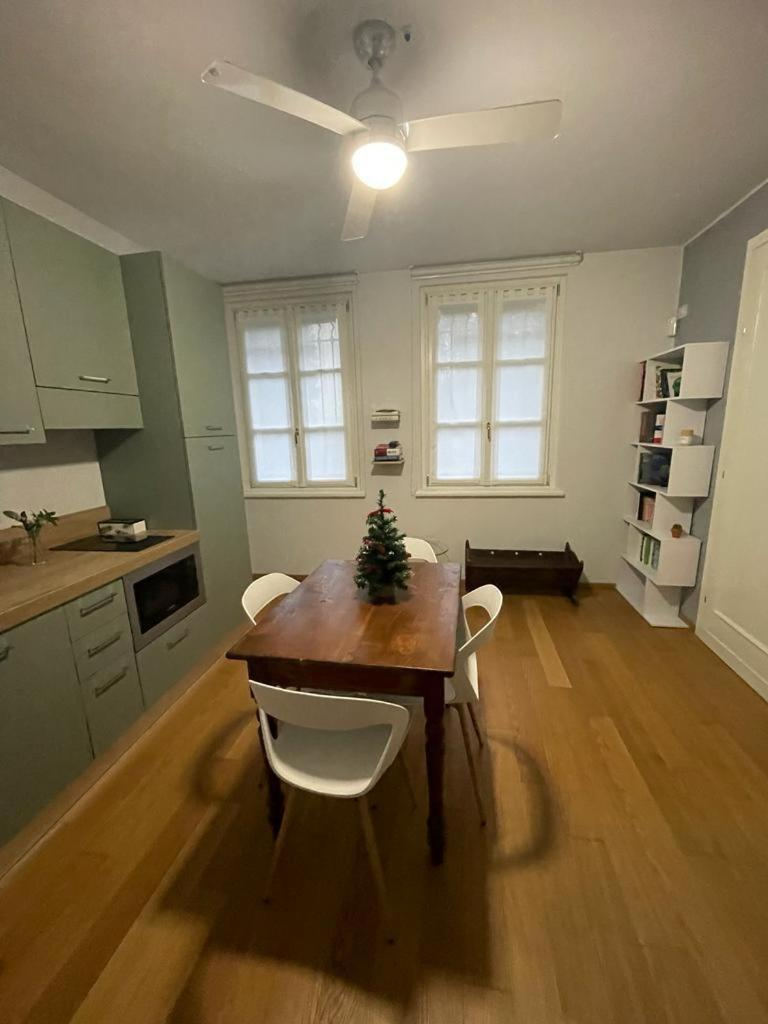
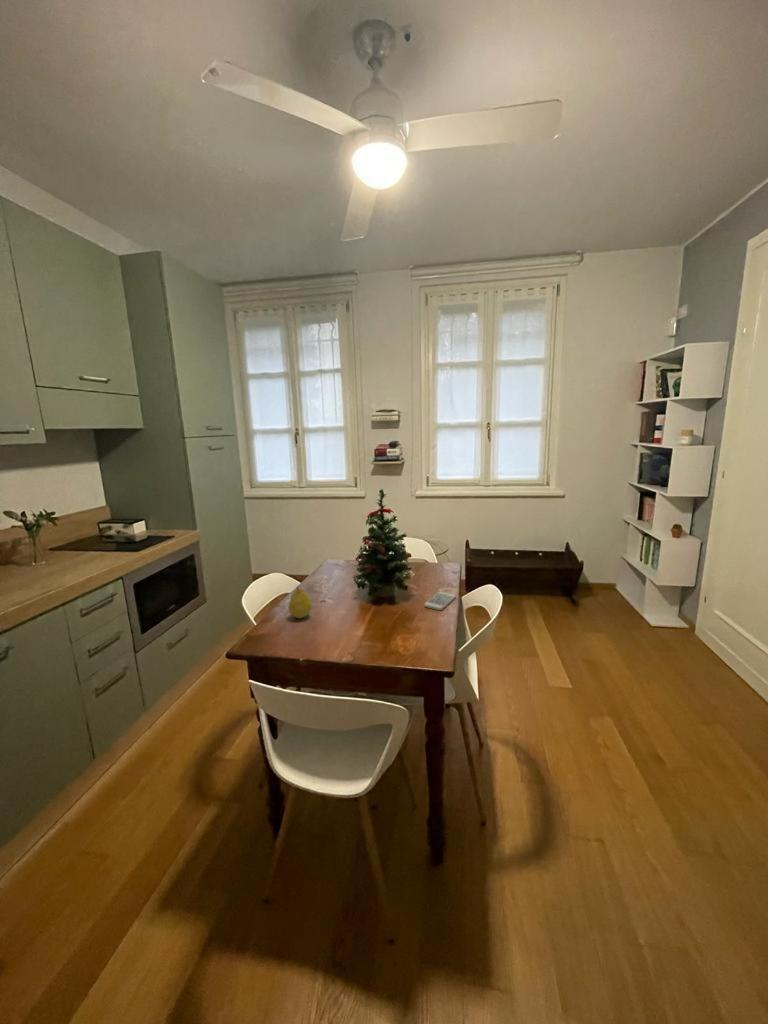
+ fruit [288,585,312,620]
+ smartphone [423,590,457,611]
